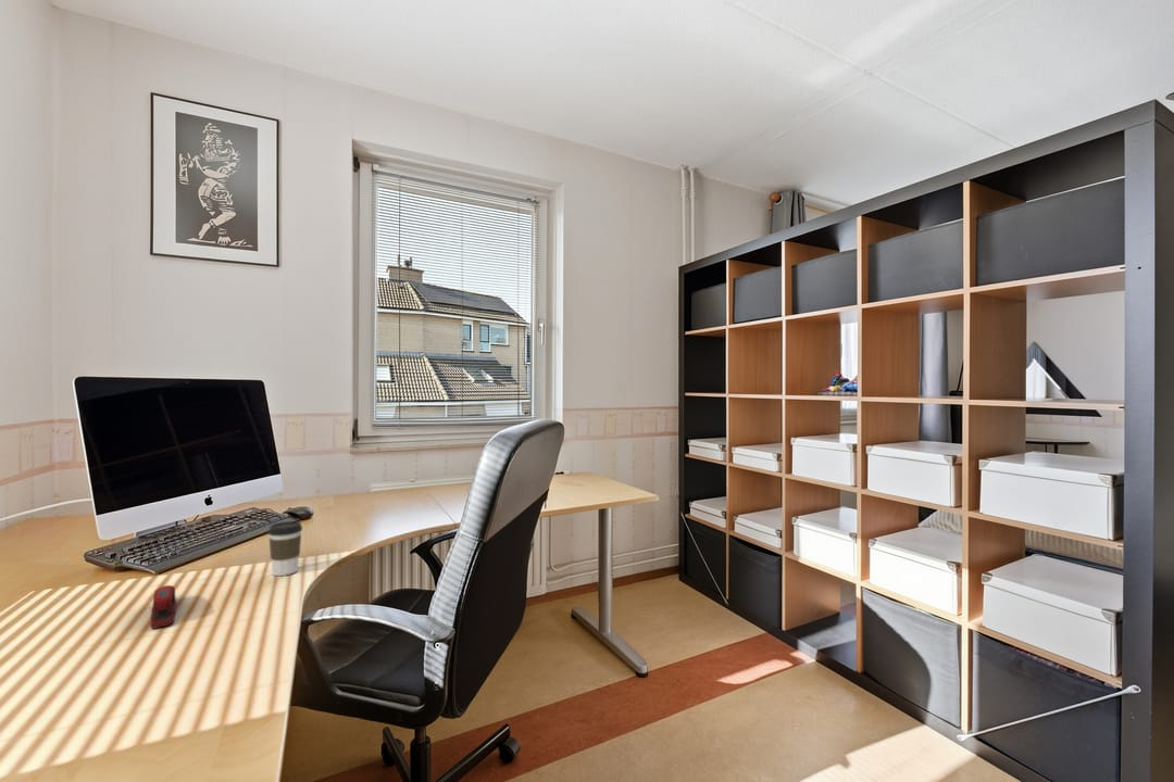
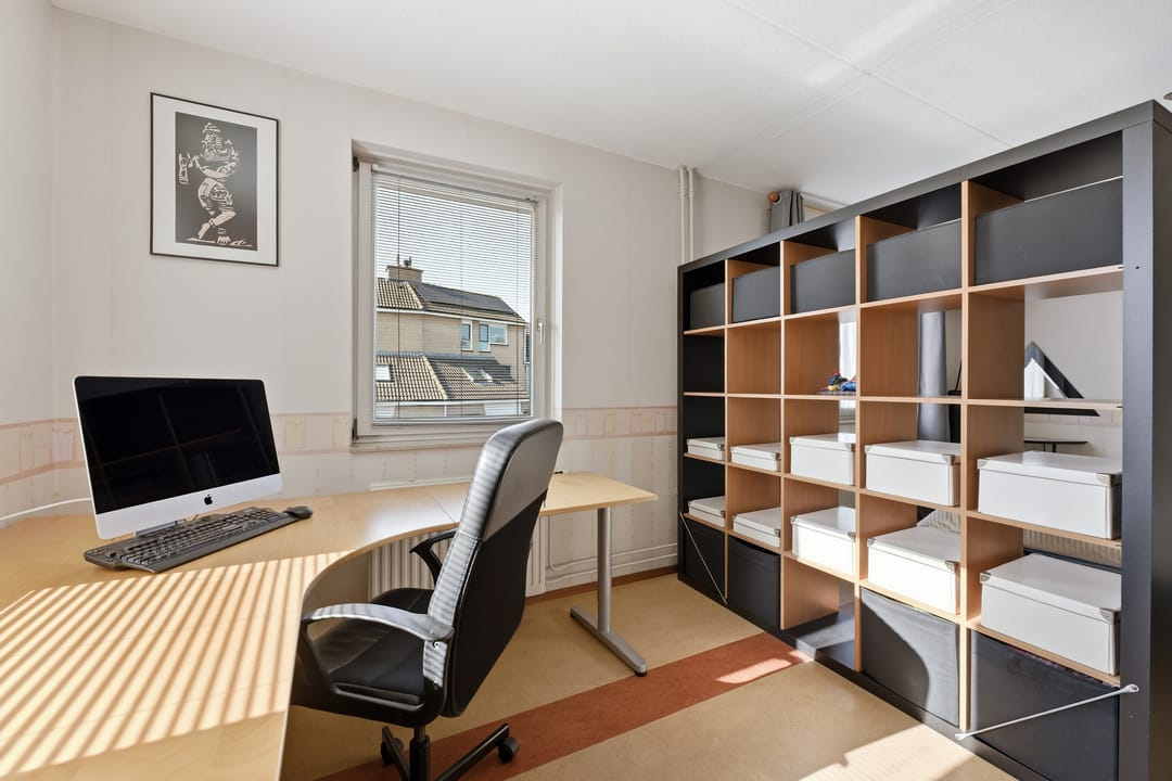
- coffee cup [267,520,303,577]
- stapler [149,584,177,630]
